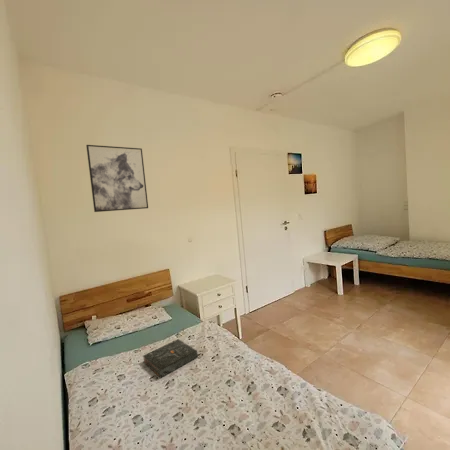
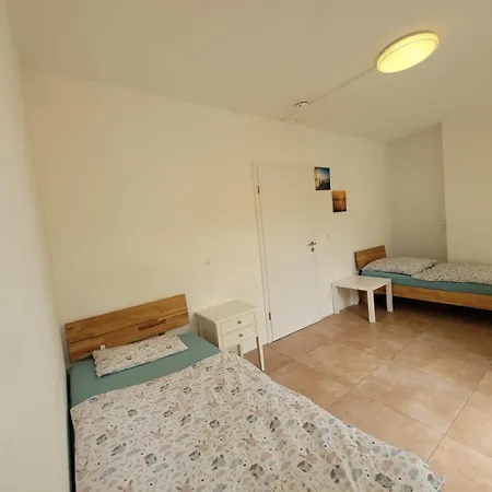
- book [142,338,199,379]
- wall art [85,144,149,213]
